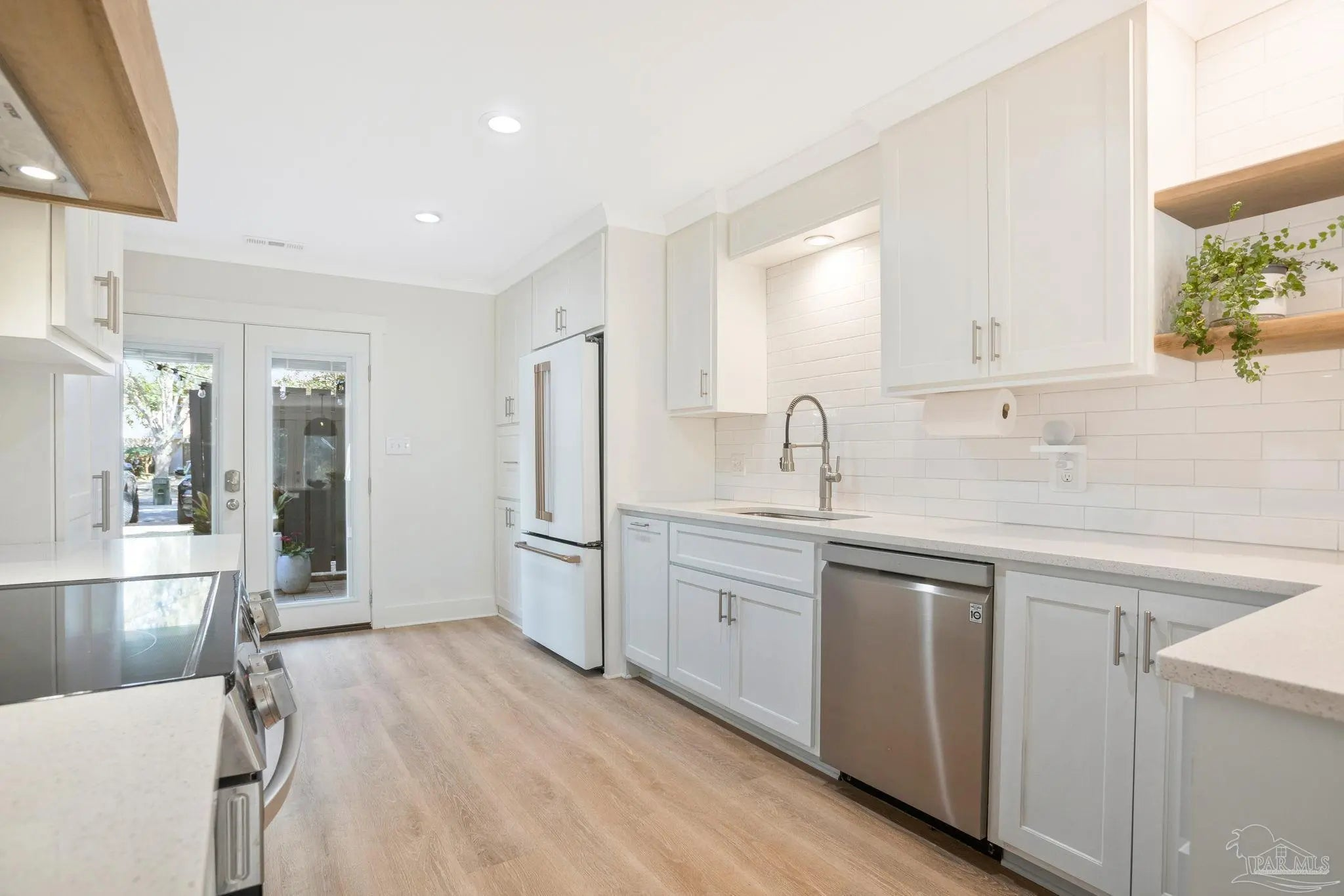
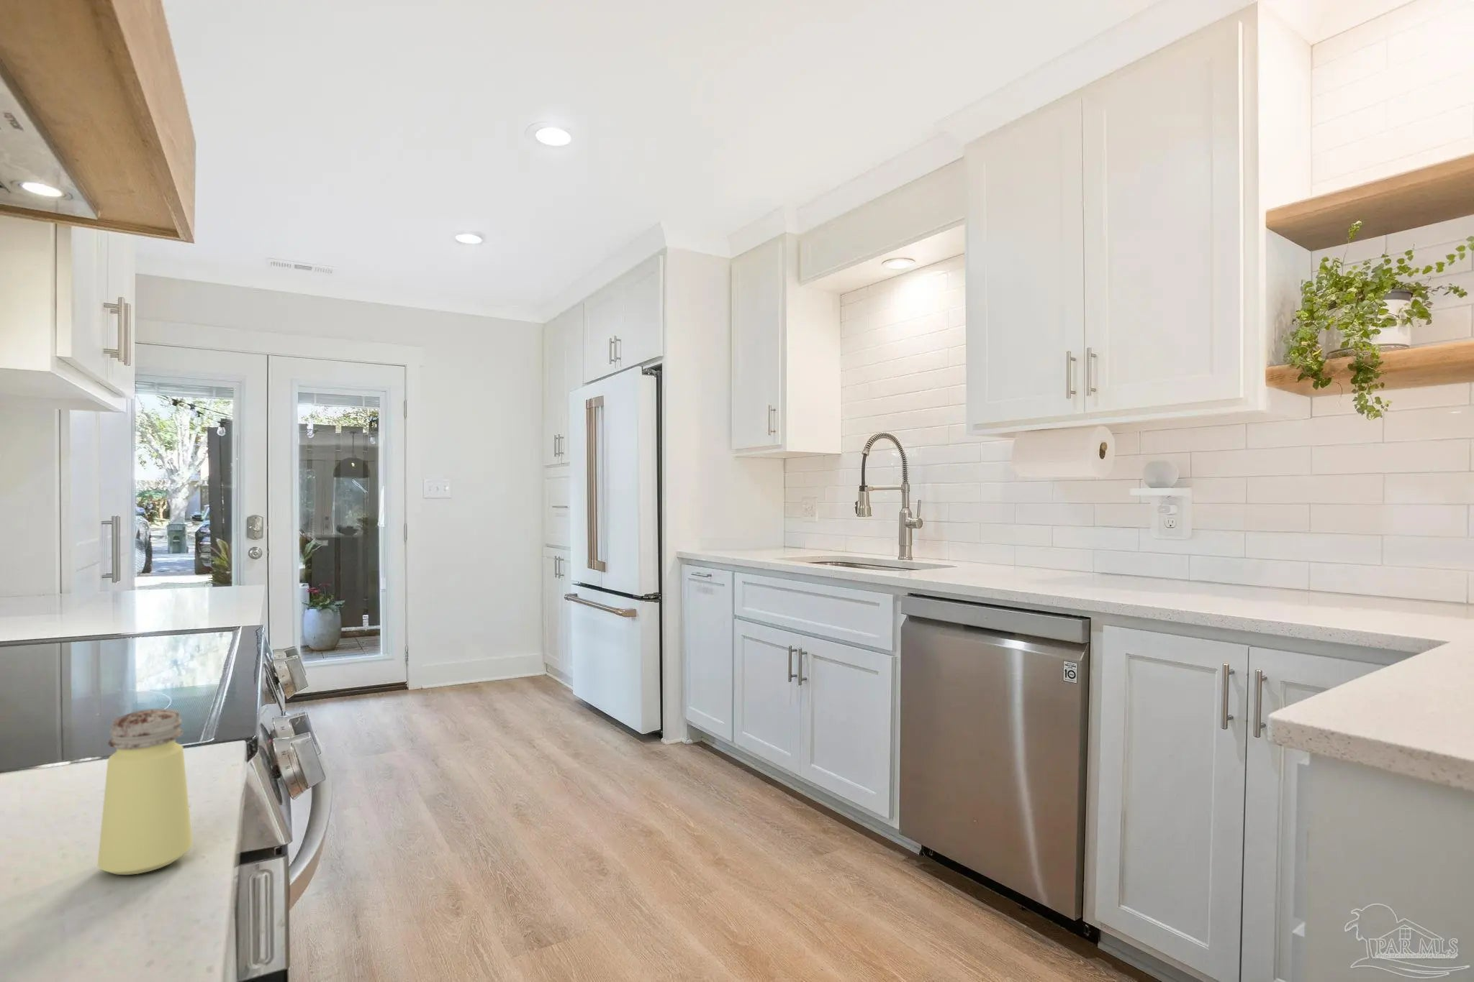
+ saltshaker [98,708,193,876]
